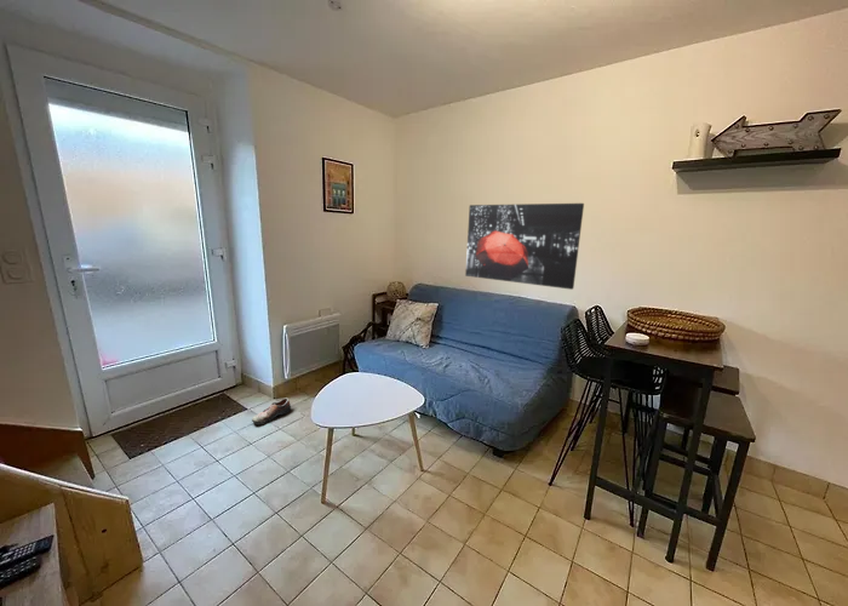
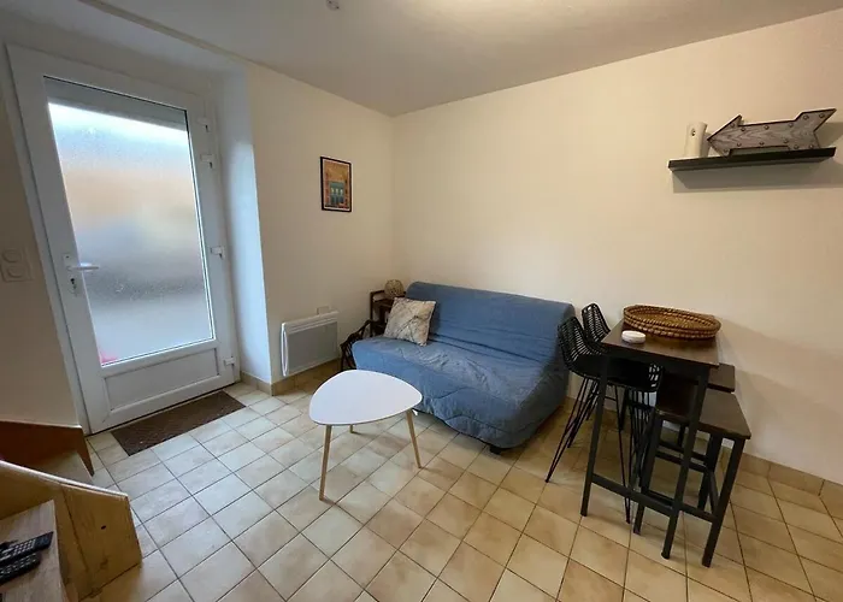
- wall art [464,202,585,291]
- shoe [251,396,292,425]
